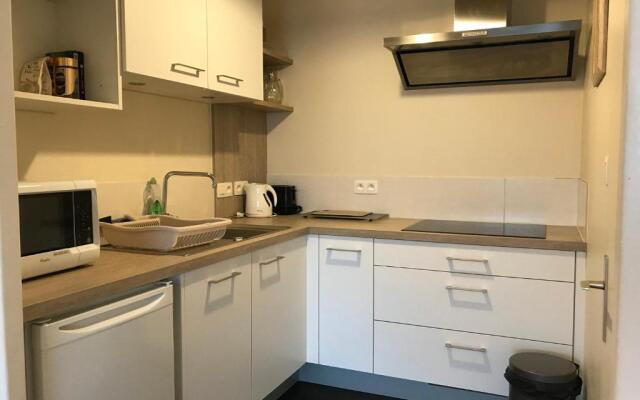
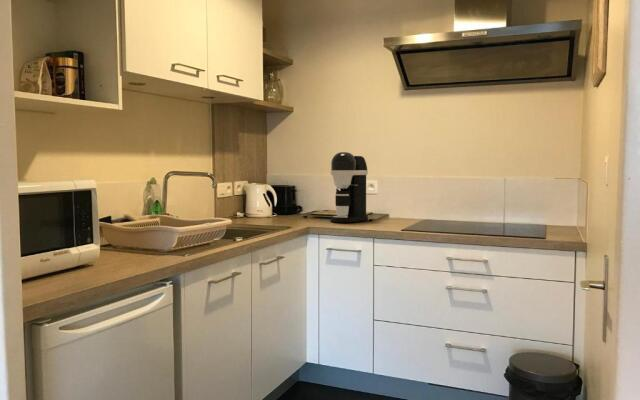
+ coffee maker [329,151,369,223]
